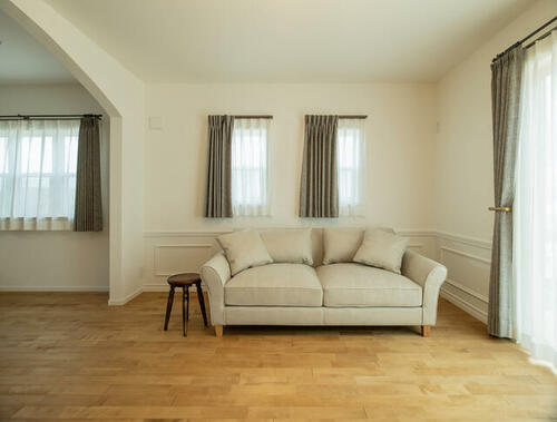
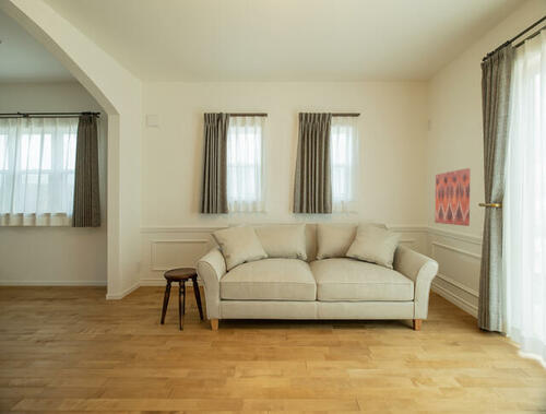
+ wall art [434,167,472,227]
